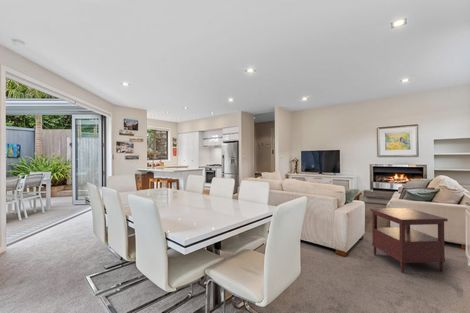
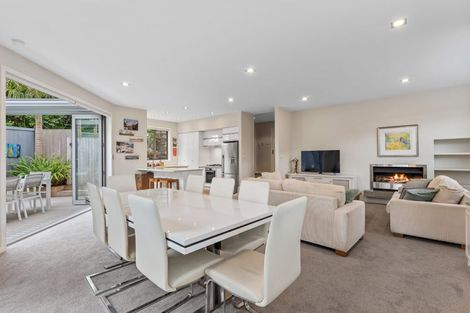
- side table [369,207,449,274]
